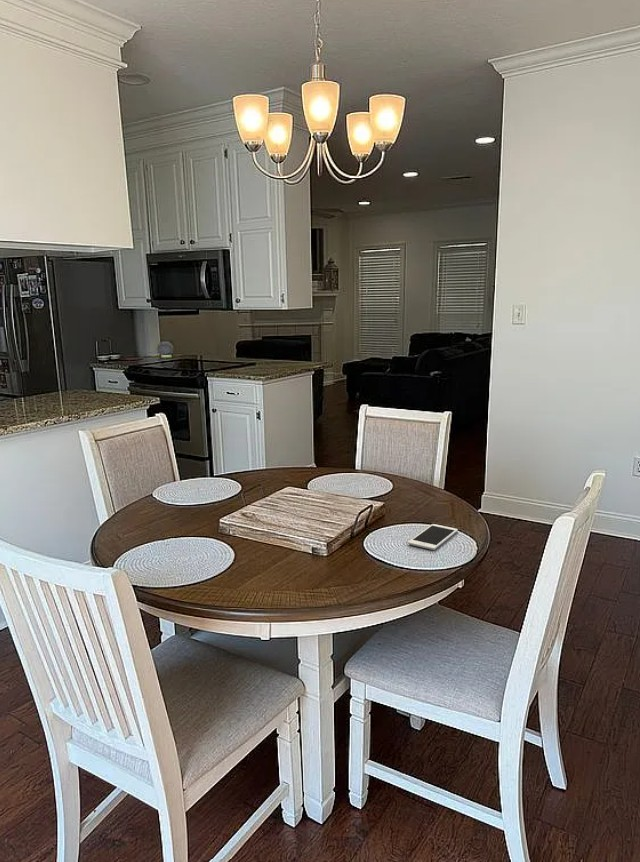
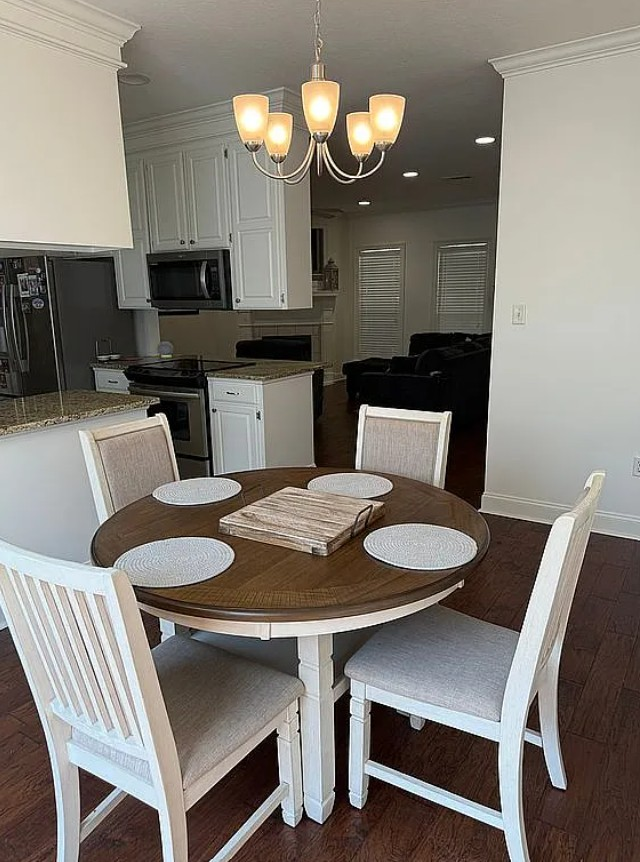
- cell phone [407,523,459,551]
